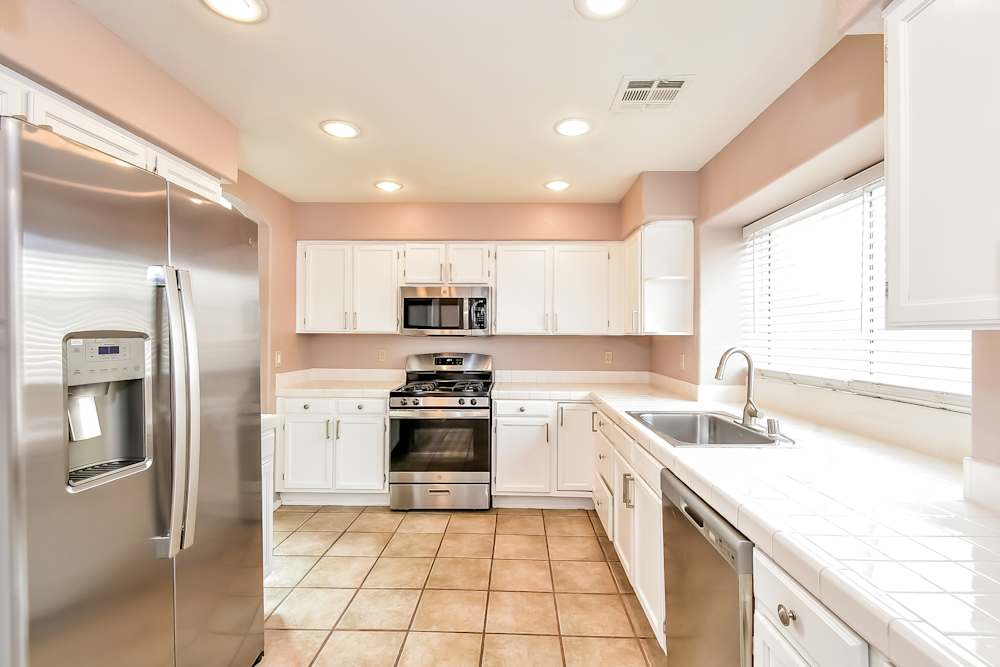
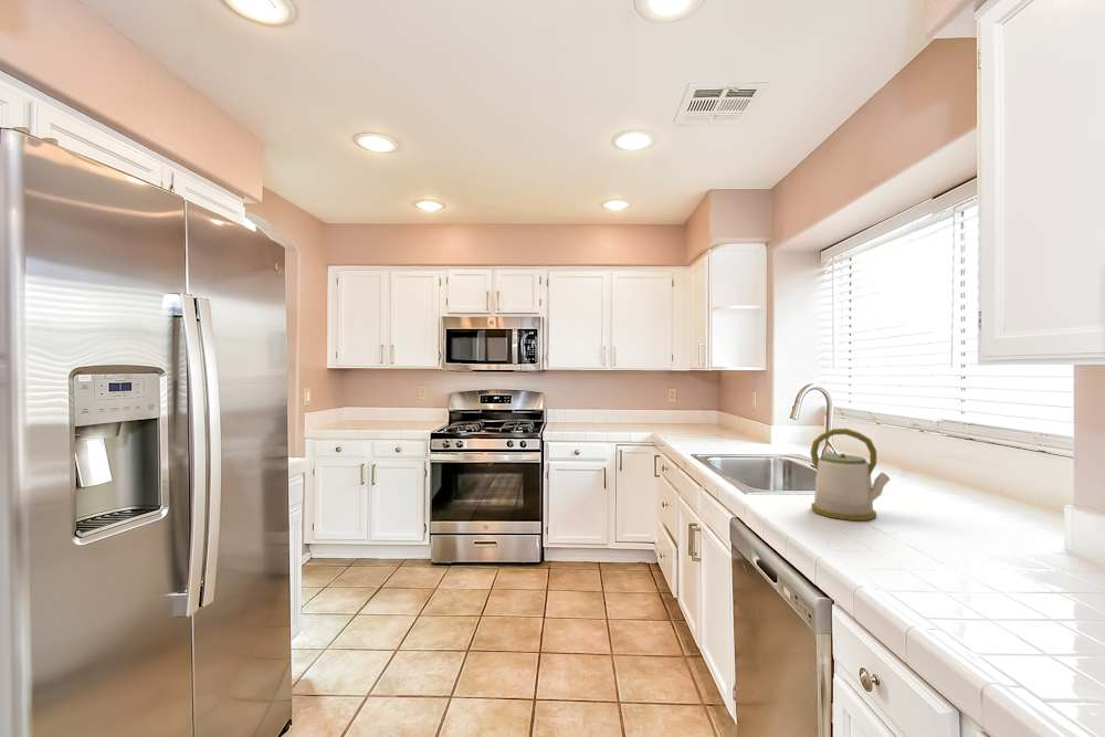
+ kettle [809,428,892,522]
